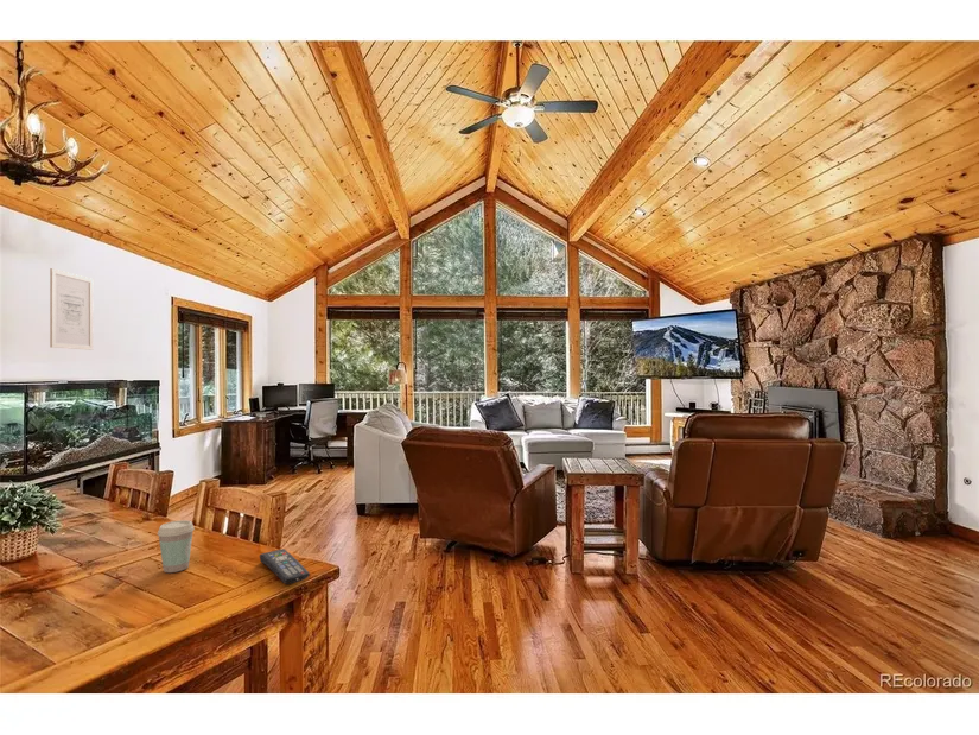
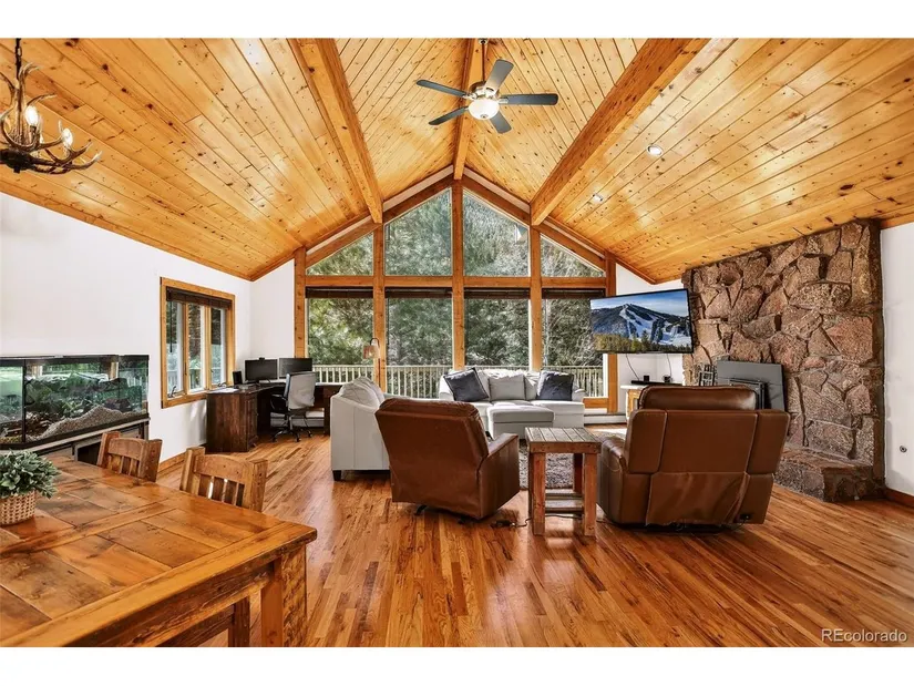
- remote control [259,547,311,585]
- coffee cup [157,519,196,574]
- wall art [49,267,94,351]
